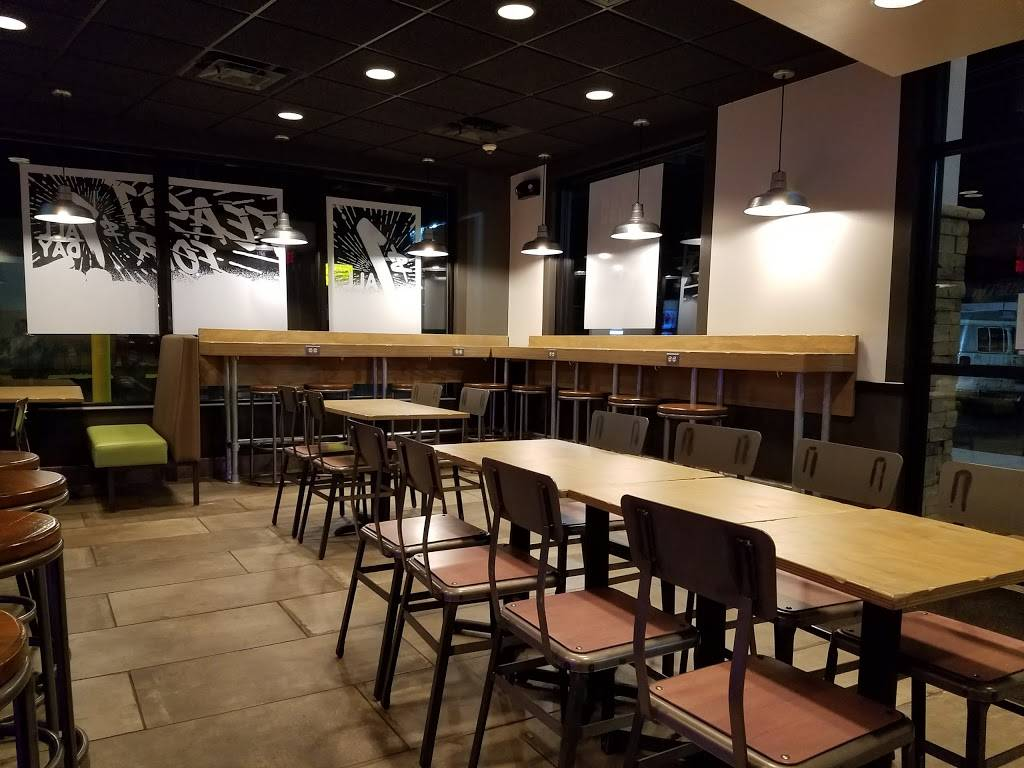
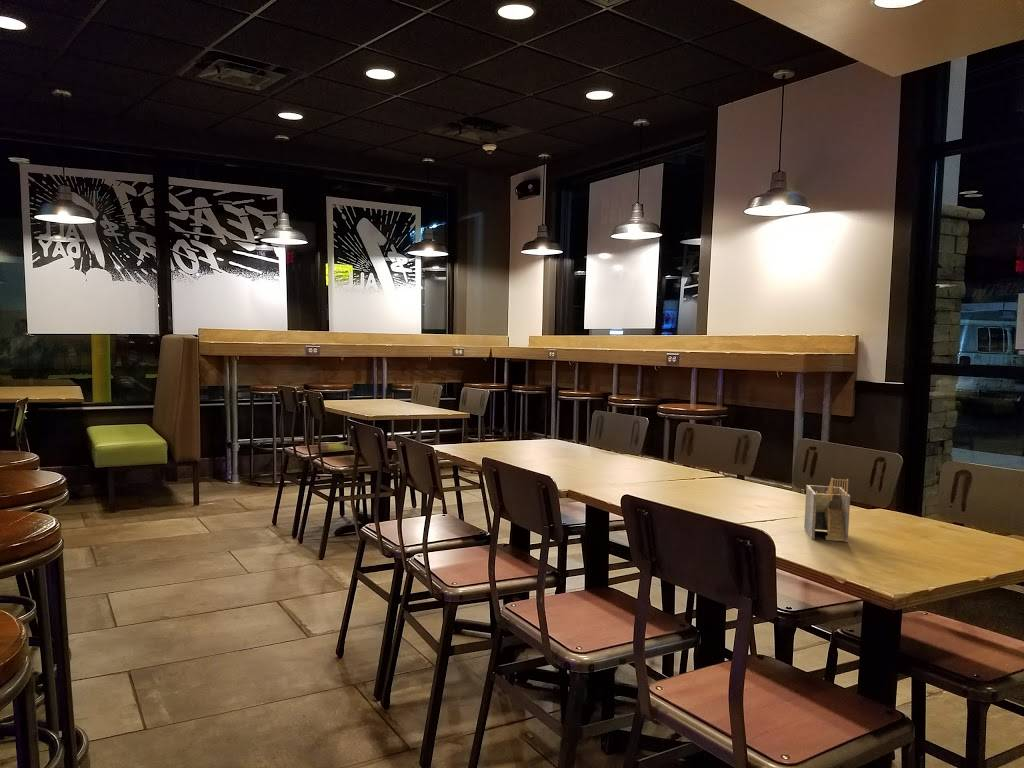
+ napkin holder [803,477,851,543]
